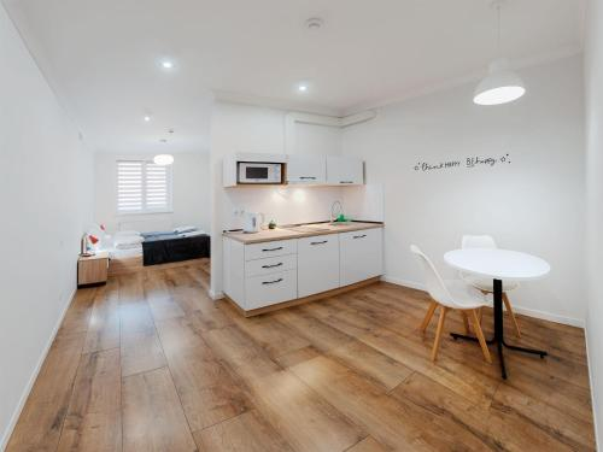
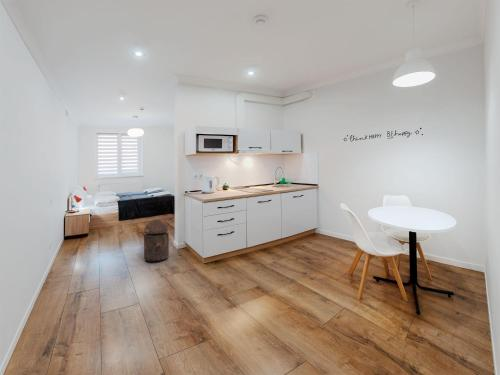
+ trash can [143,219,170,263]
